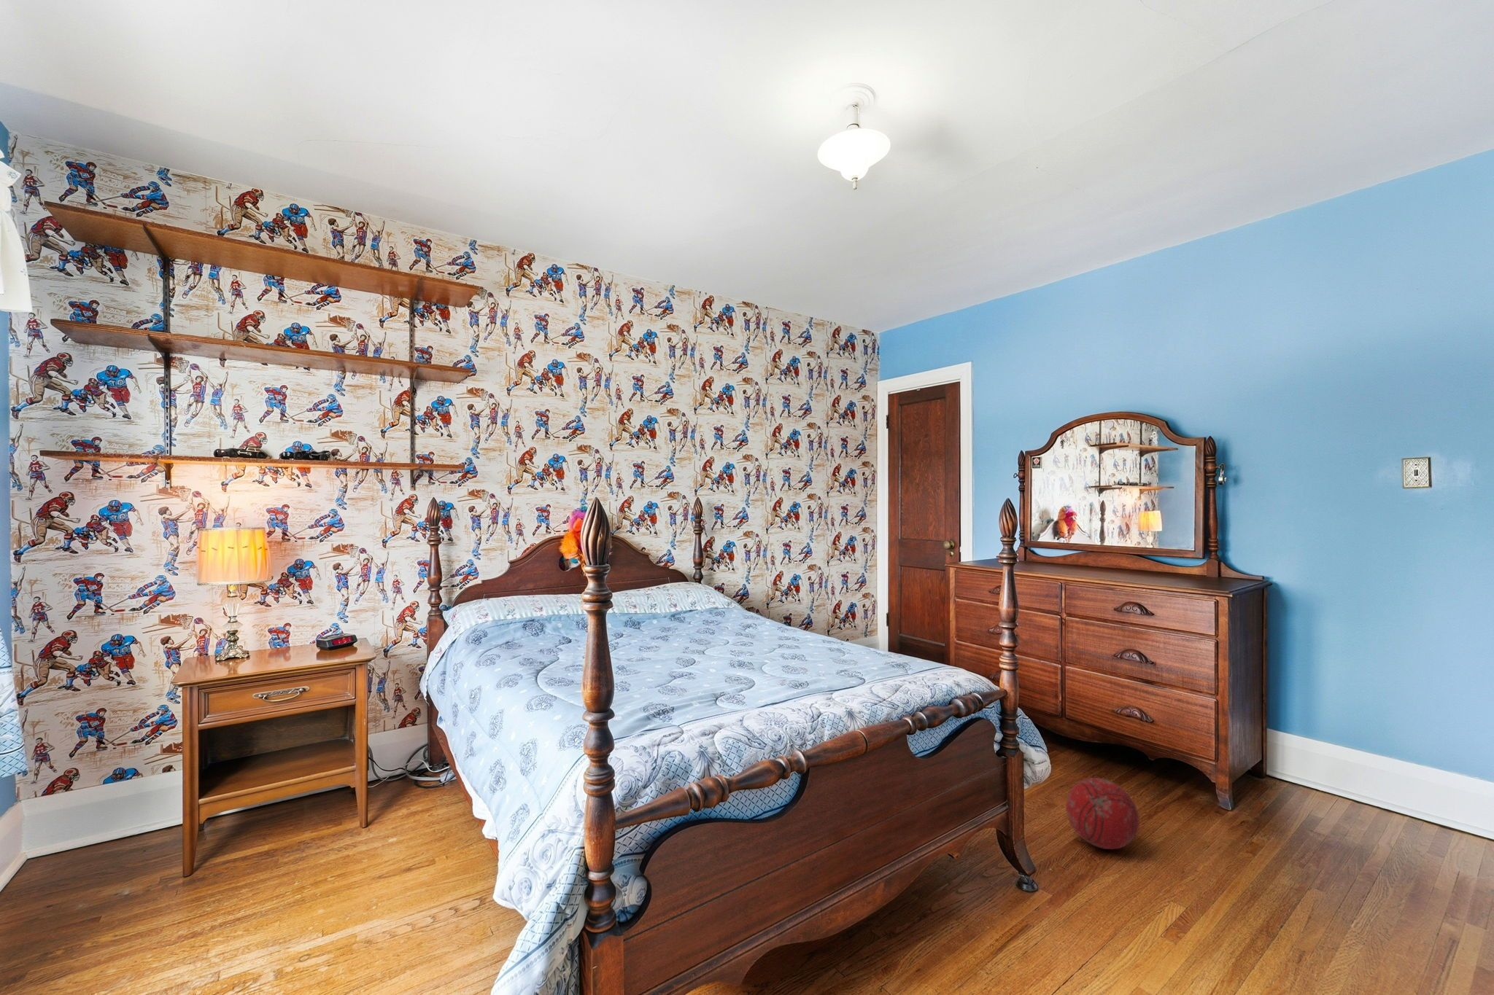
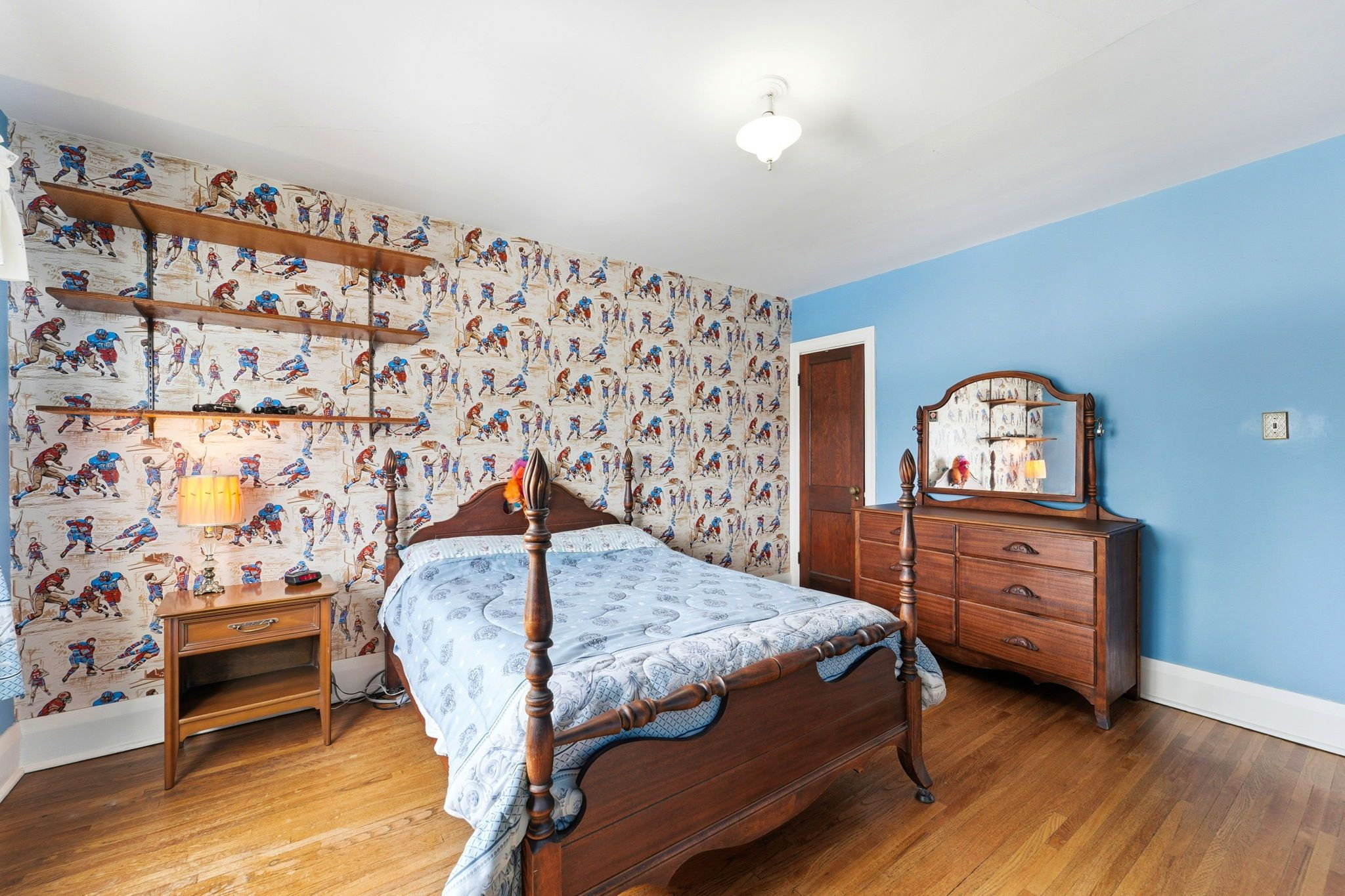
- ball [1065,777,1140,850]
